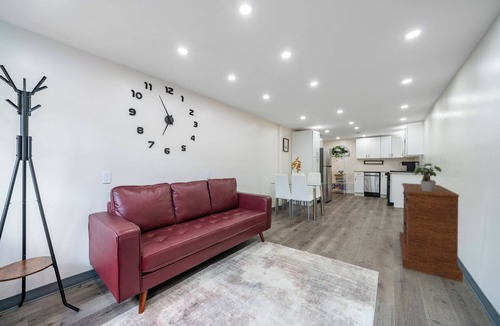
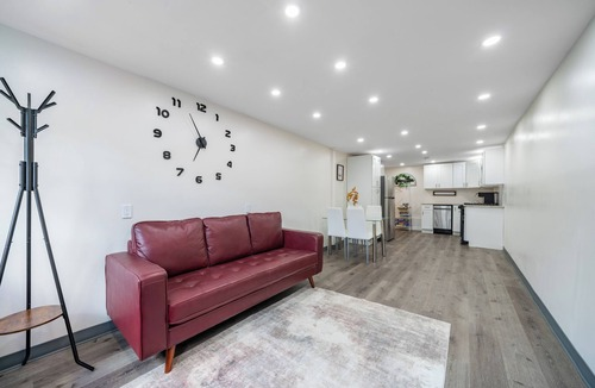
- potted plant [413,162,442,192]
- sideboard [399,182,464,283]
